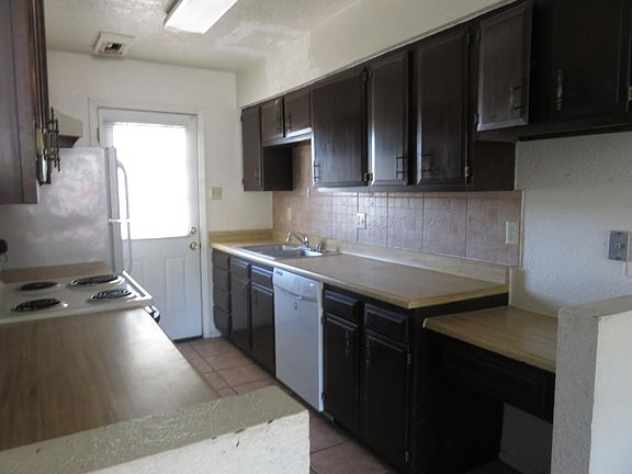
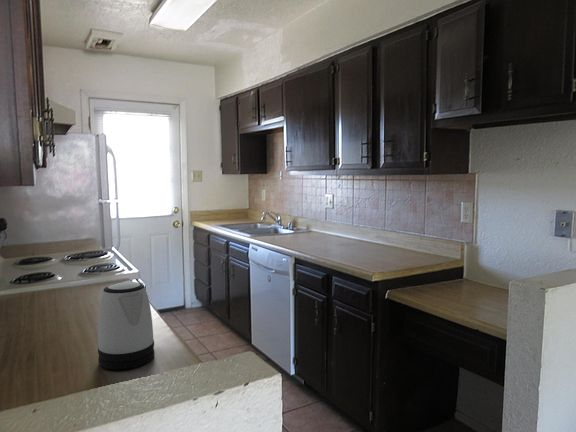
+ kettle [97,281,156,370]
